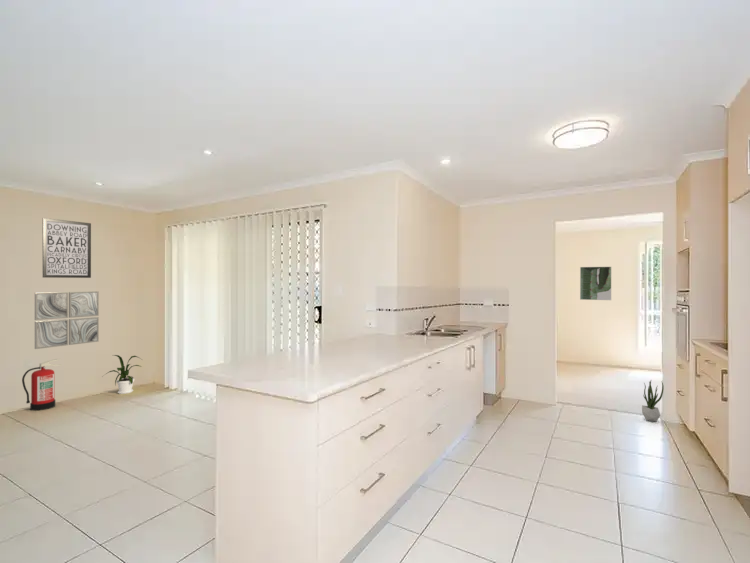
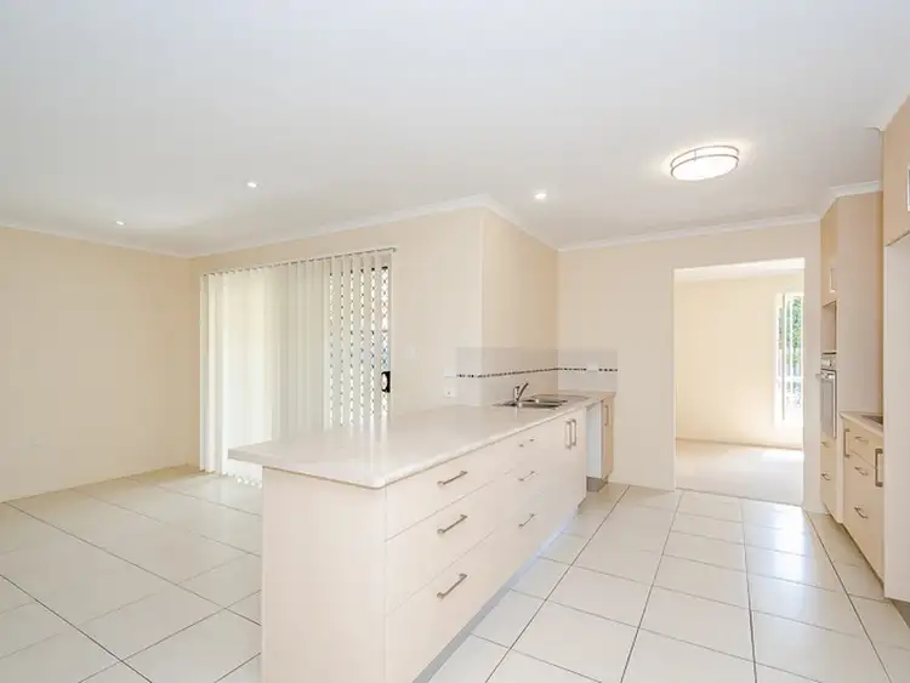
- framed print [579,266,612,301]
- house plant [101,354,142,395]
- wall art [42,217,92,279]
- potted plant [641,380,665,423]
- wall art [34,290,100,350]
- fire extinguisher [21,358,61,412]
